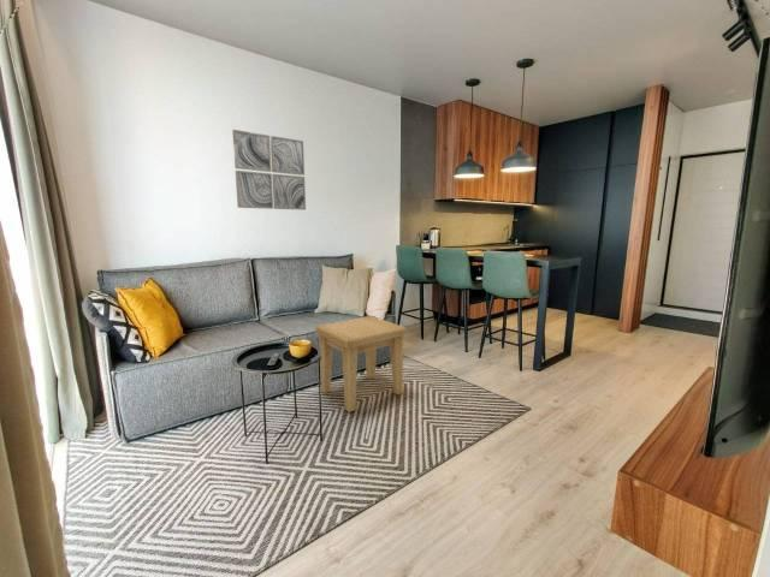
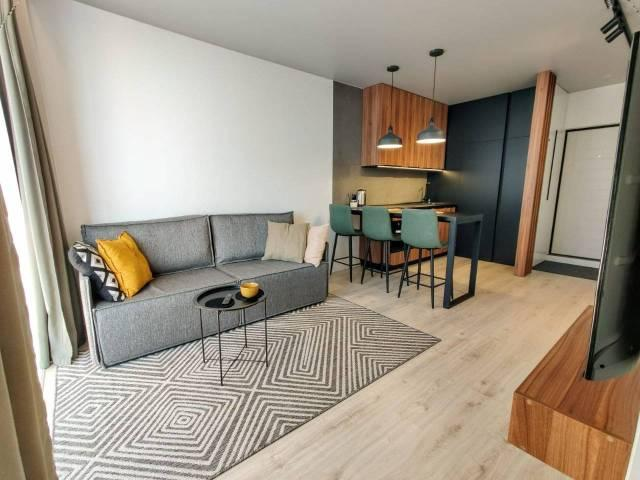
- side table [314,315,408,414]
- wall art [231,129,307,212]
